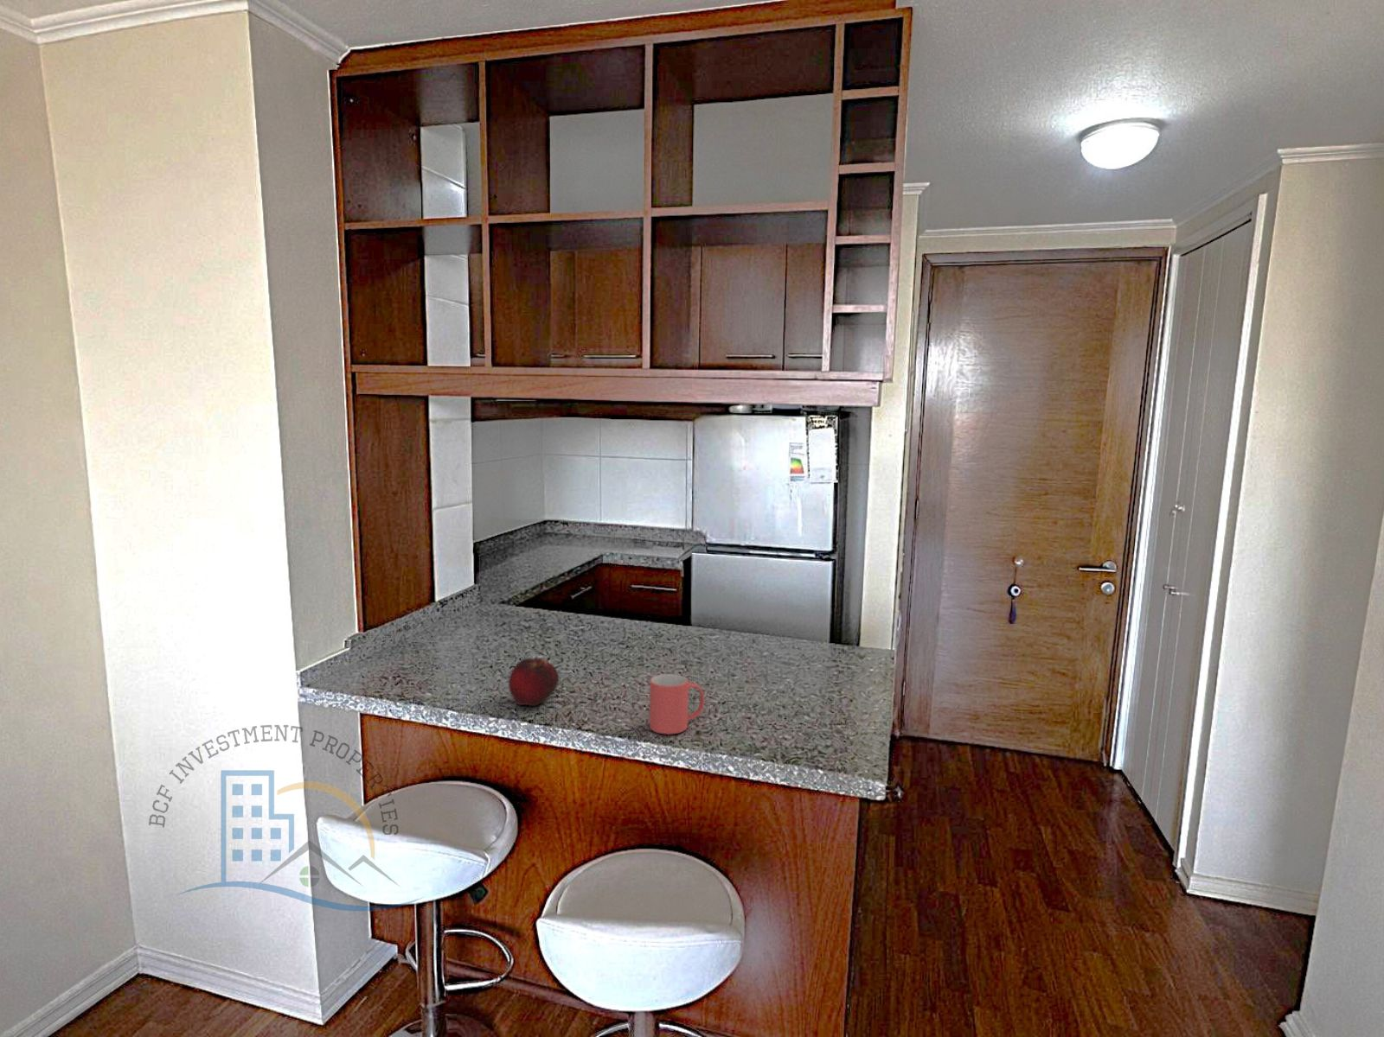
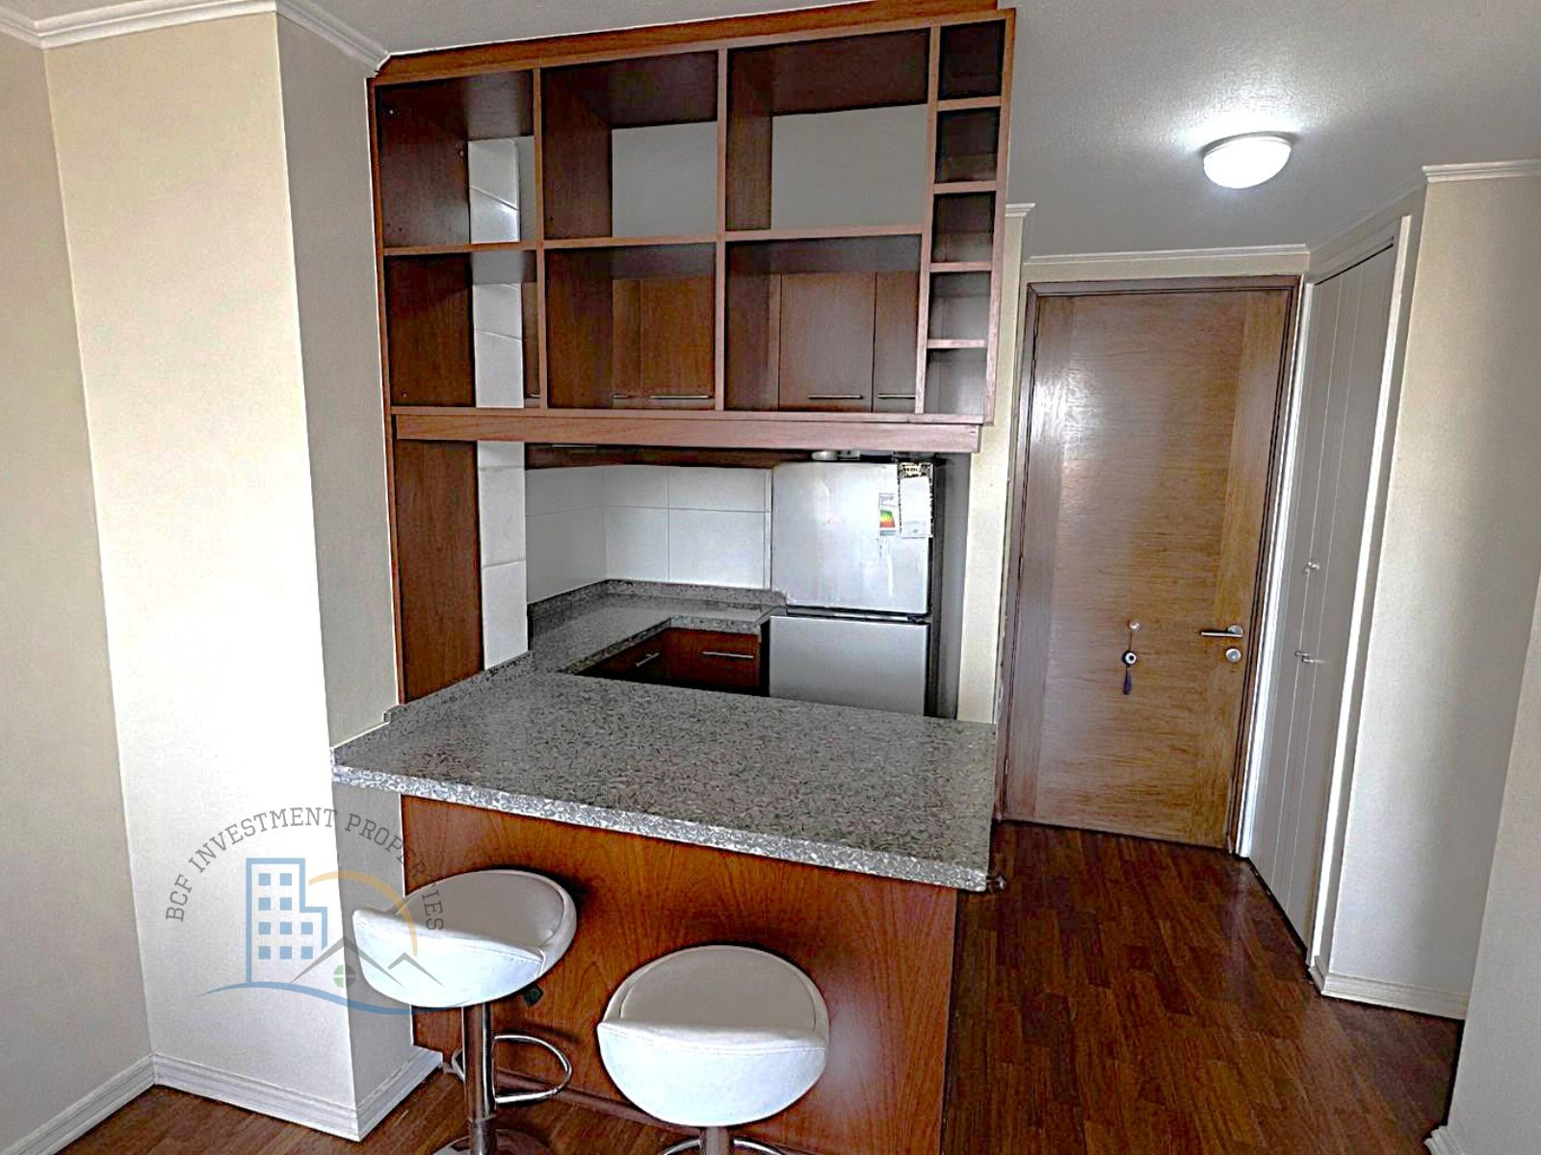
- fruit [508,658,560,707]
- mug [648,673,705,735]
